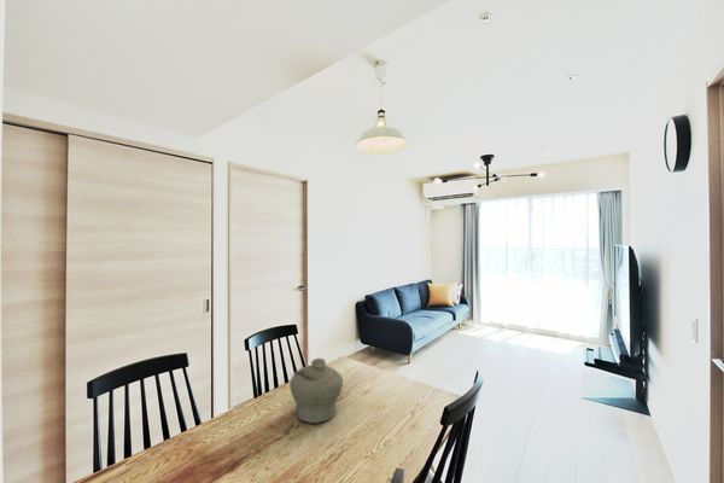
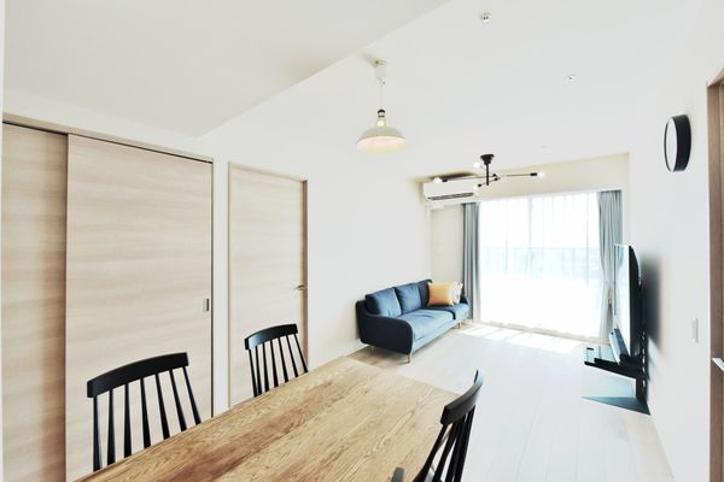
- jar [288,357,344,424]
